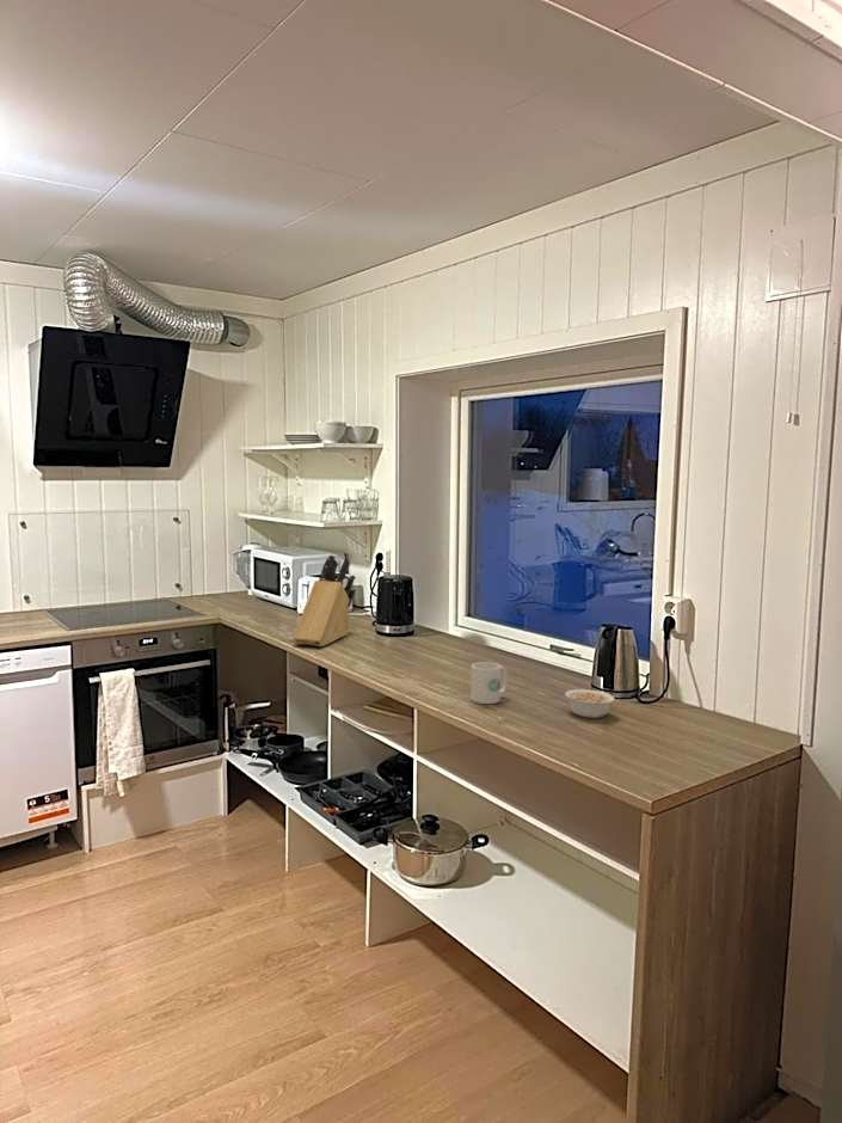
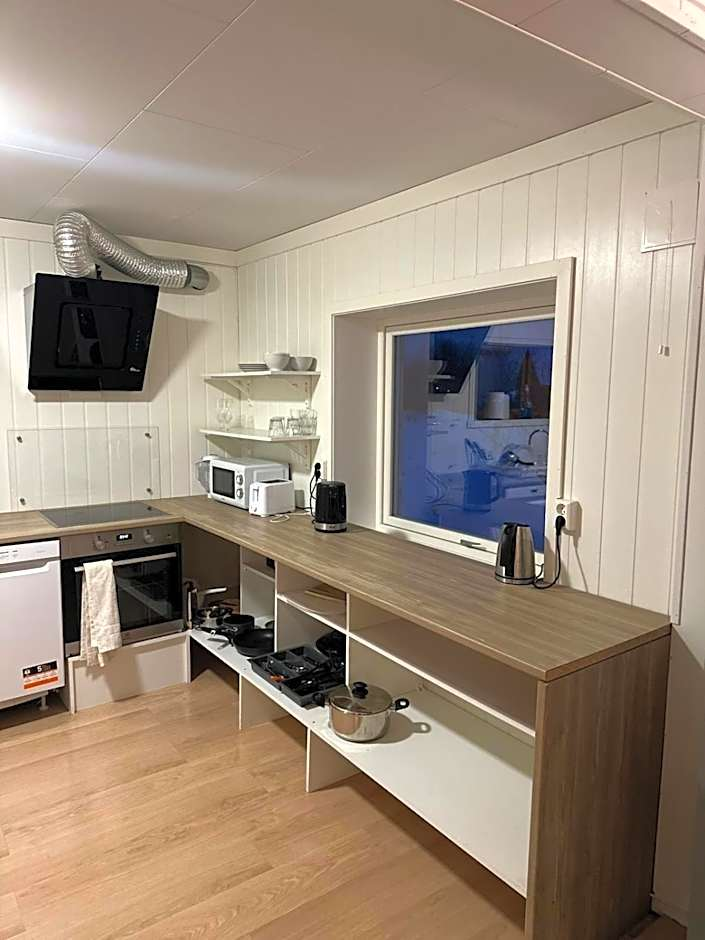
- knife block [291,553,357,648]
- legume [564,688,615,719]
- mug [469,661,509,705]
